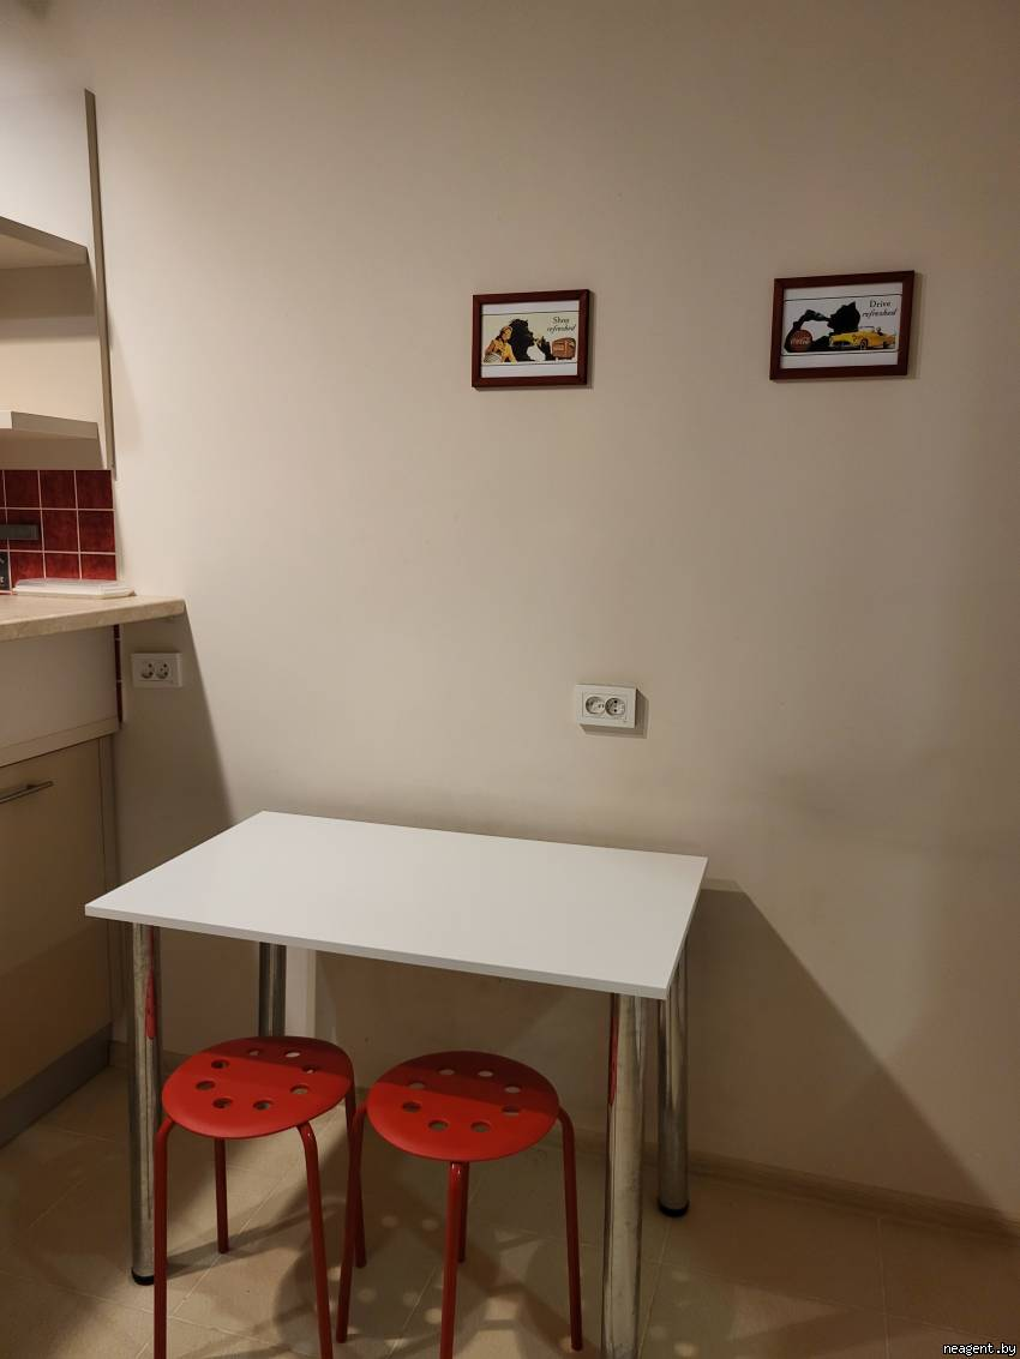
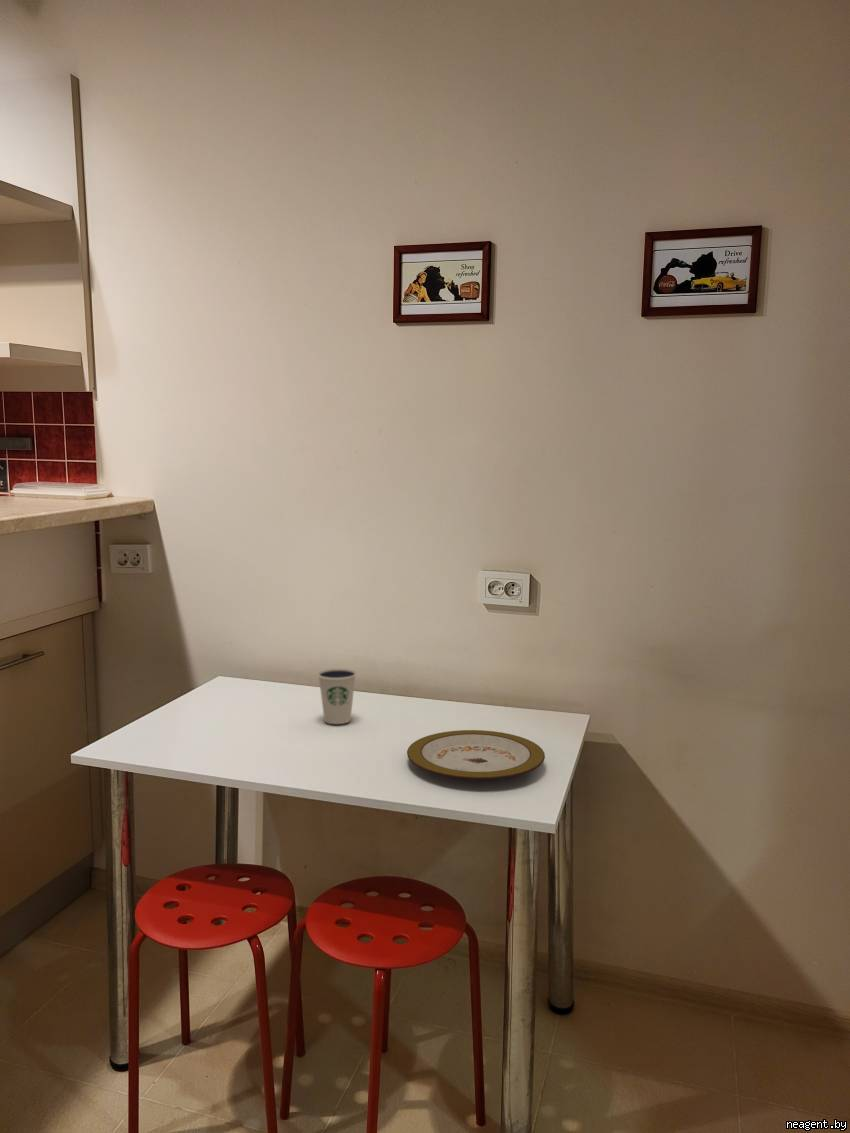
+ plate [406,729,546,780]
+ dixie cup [317,668,357,725]
